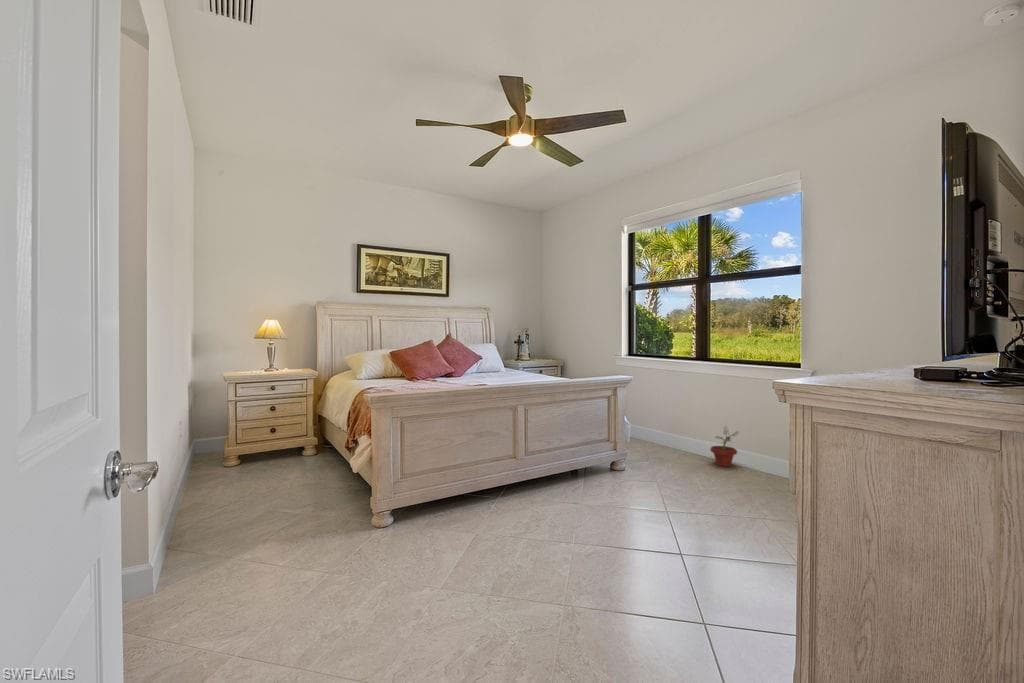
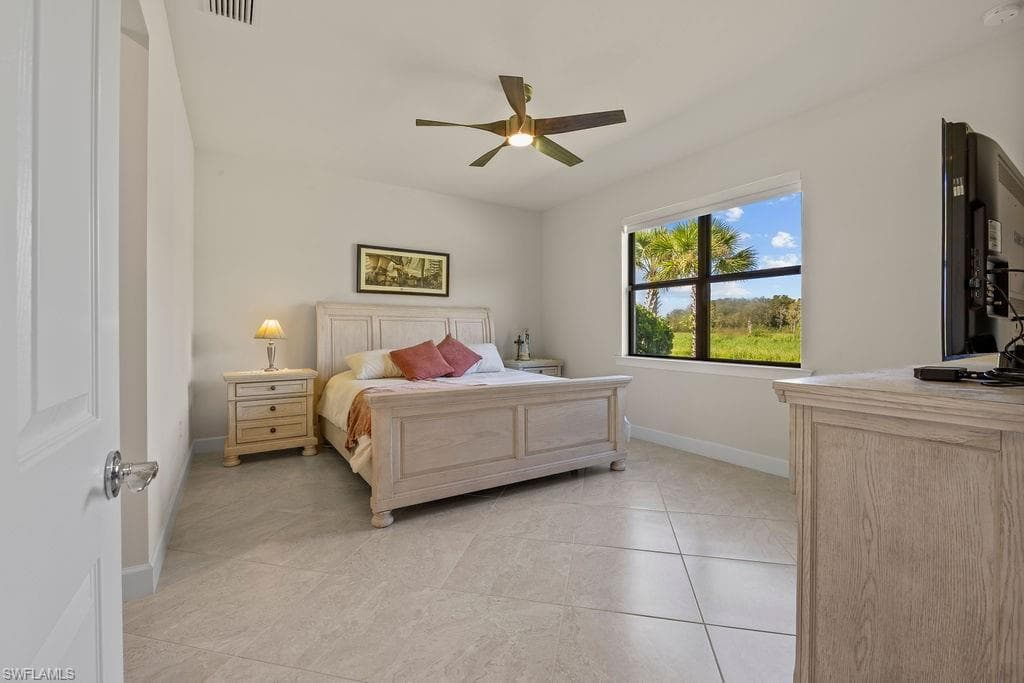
- potted plant [709,425,740,468]
